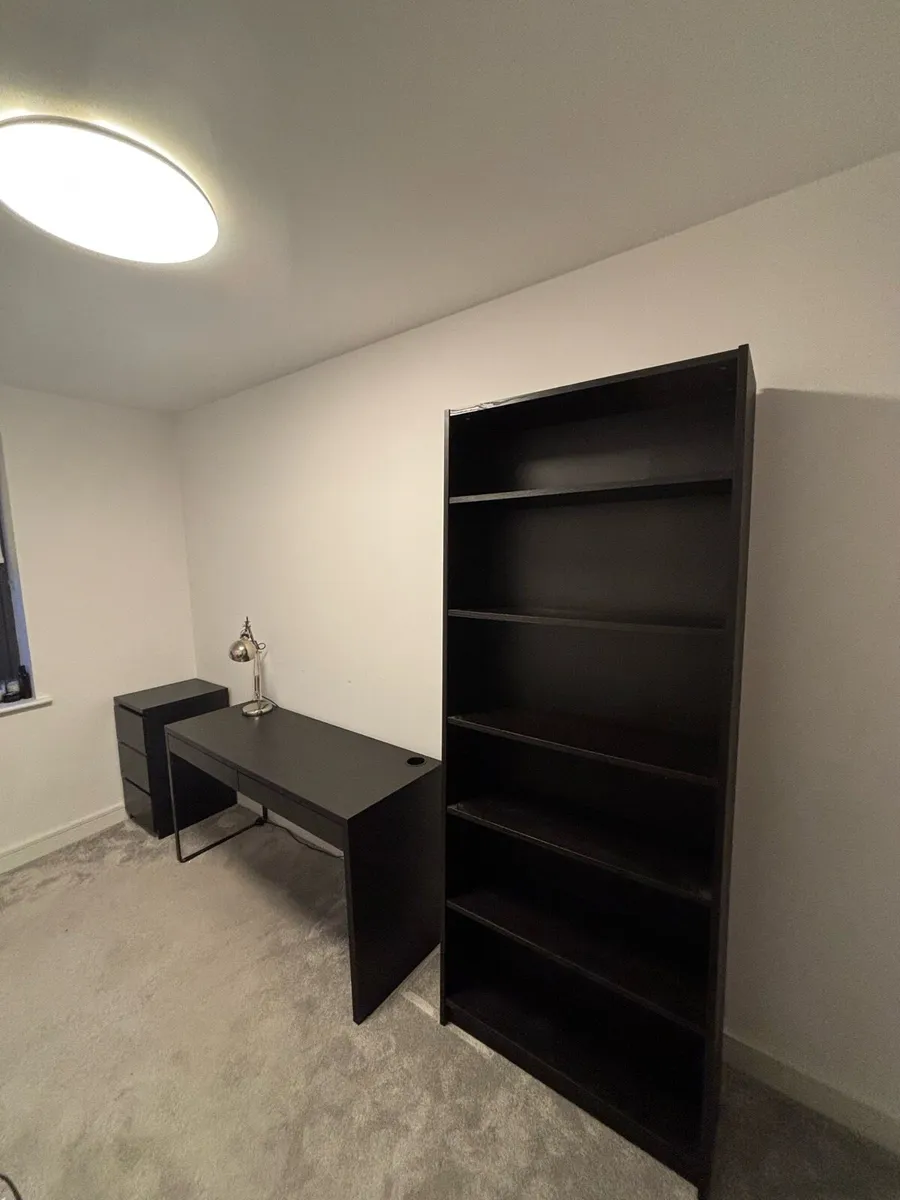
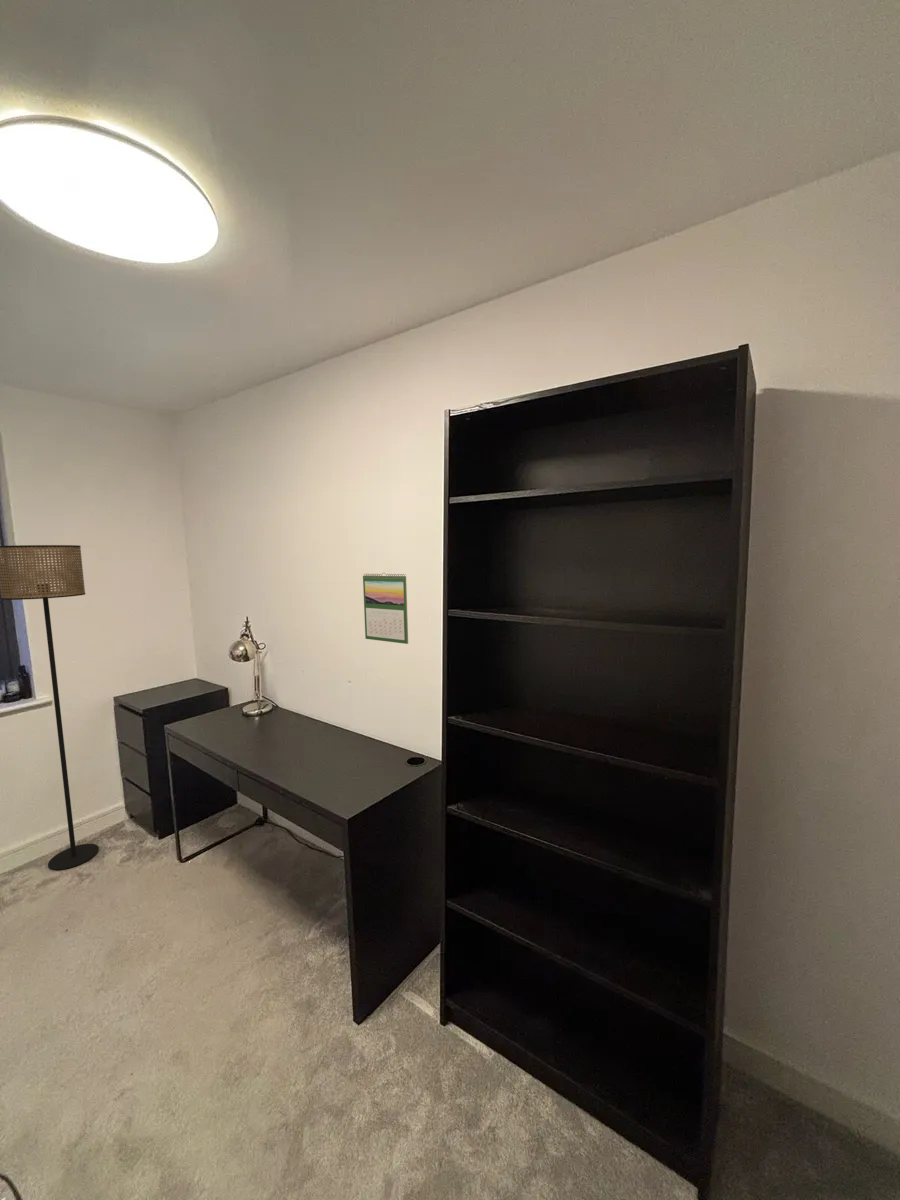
+ calendar [362,572,409,645]
+ floor lamp [0,544,100,871]
